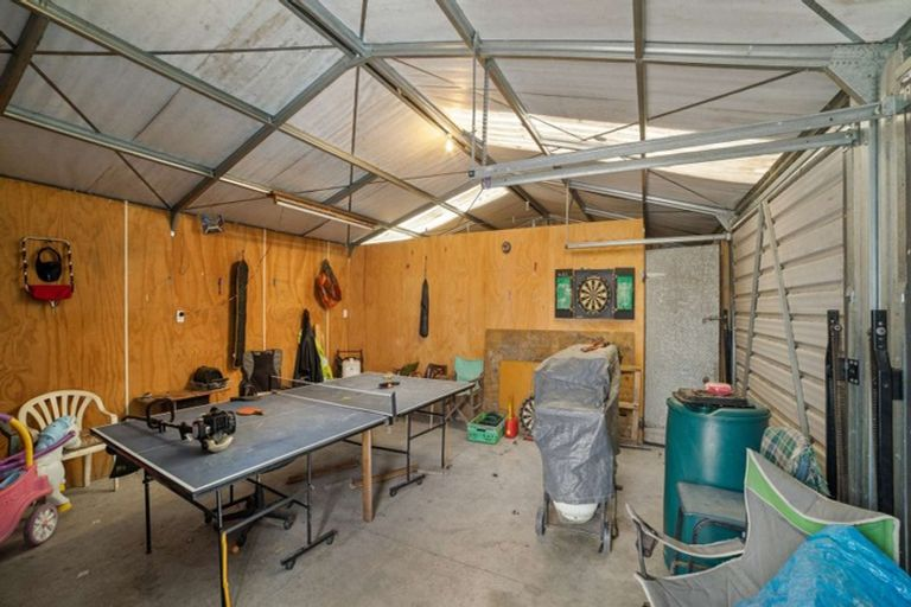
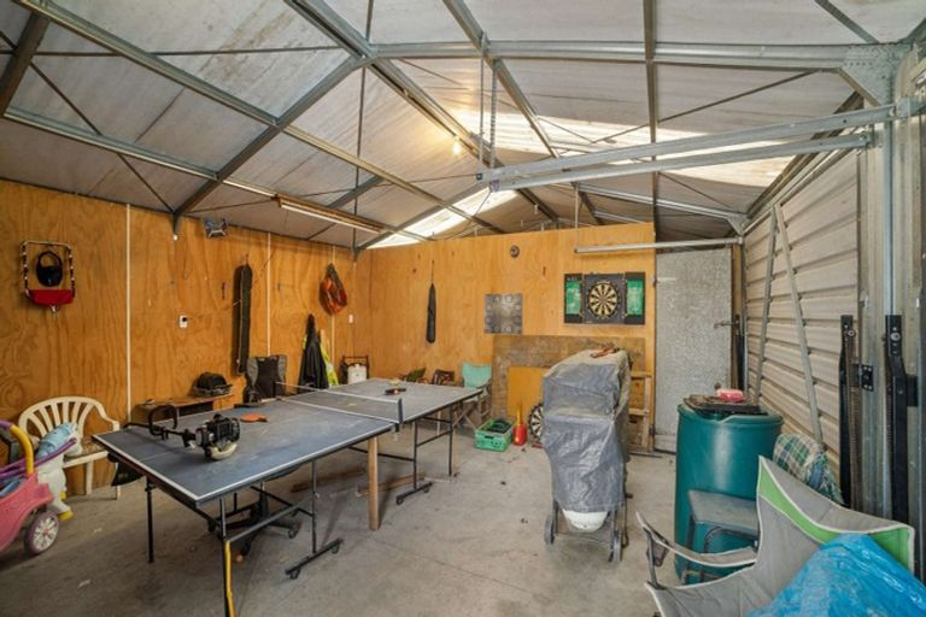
+ wall art [483,292,524,336]
